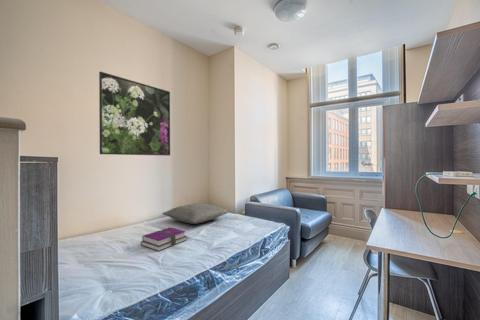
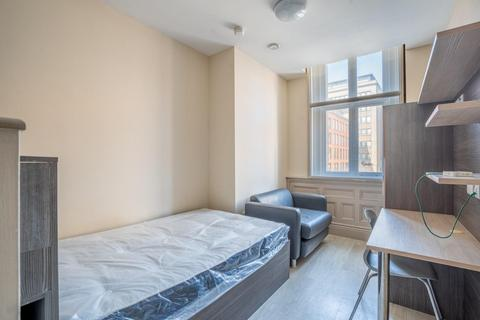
- hardback book [140,227,187,252]
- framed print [98,71,171,156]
- pillow [161,202,230,225]
